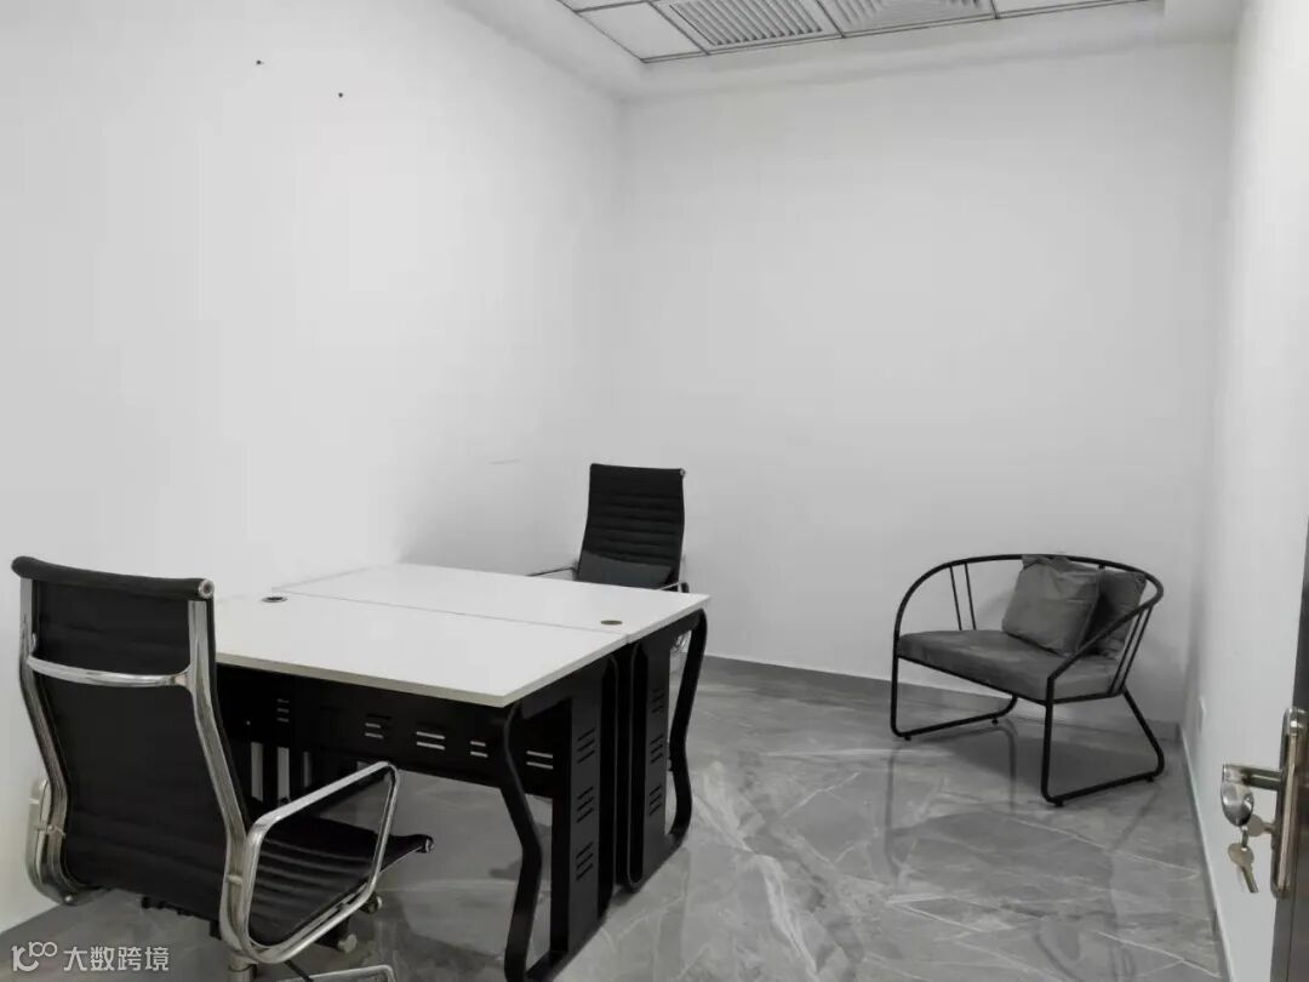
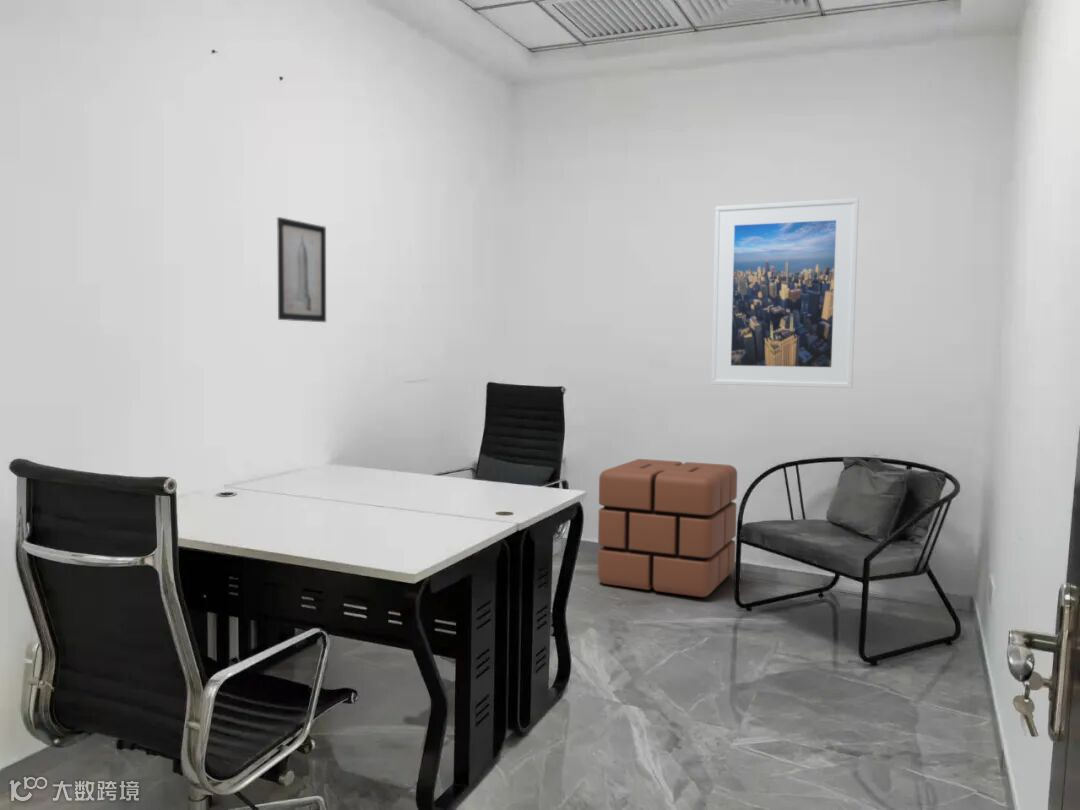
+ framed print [710,197,860,389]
+ wall art [276,216,327,323]
+ pouf [597,458,738,598]
